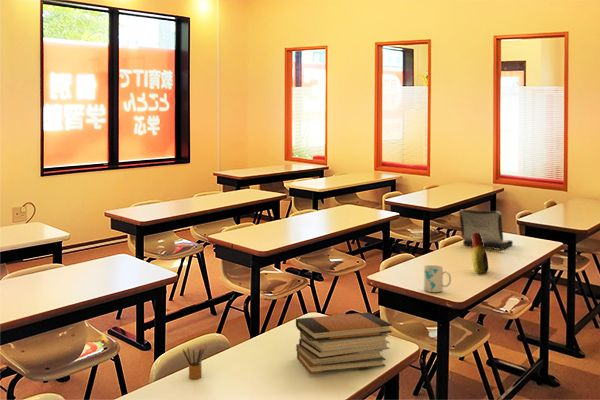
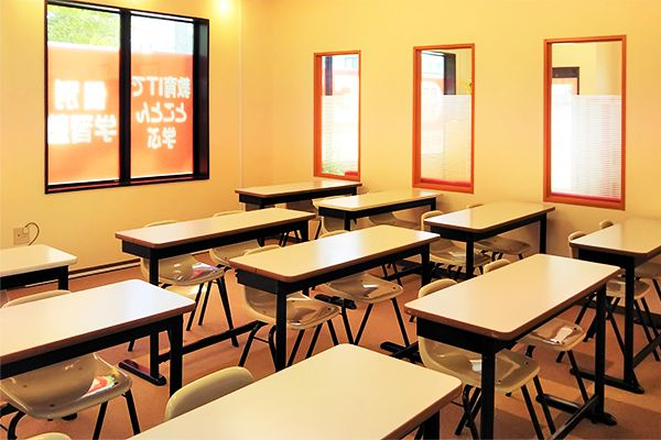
- laptop [458,209,514,251]
- mug [423,264,452,293]
- book stack [295,311,393,374]
- bottle [471,232,489,274]
- pencil box [182,345,208,380]
